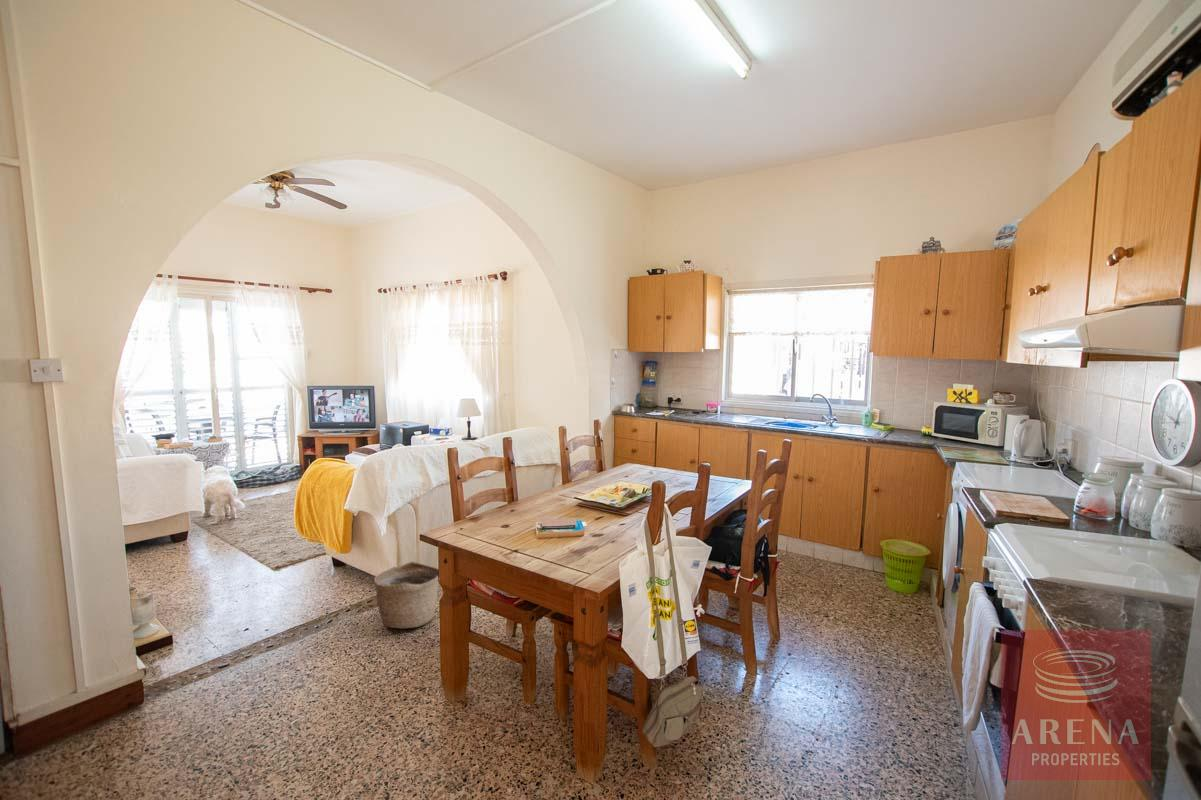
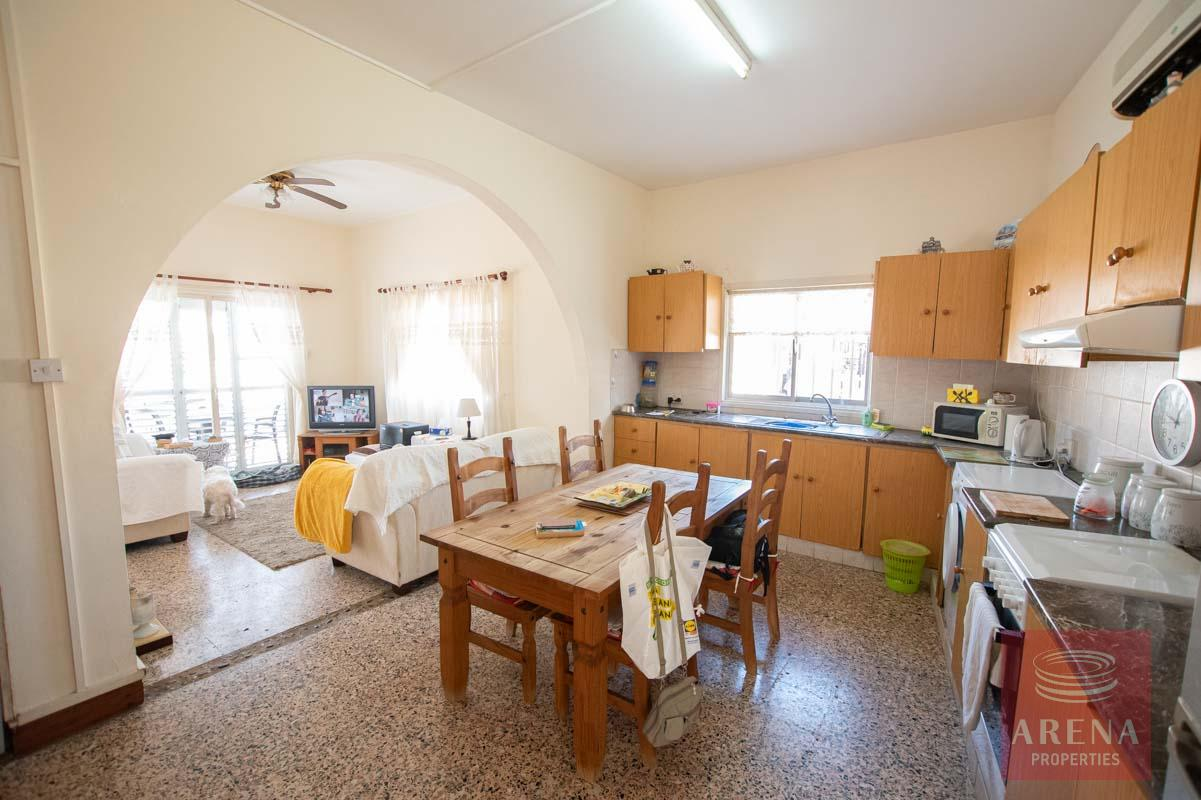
- basket [373,560,440,629]
